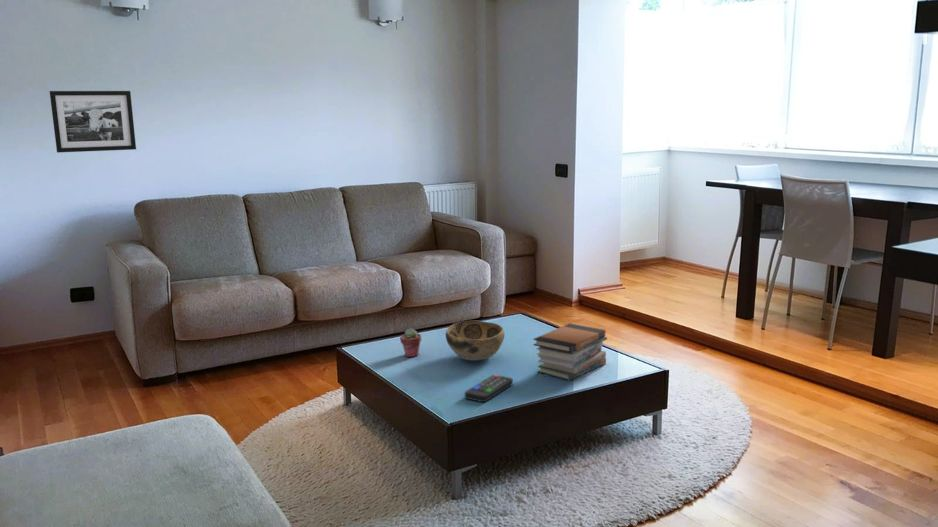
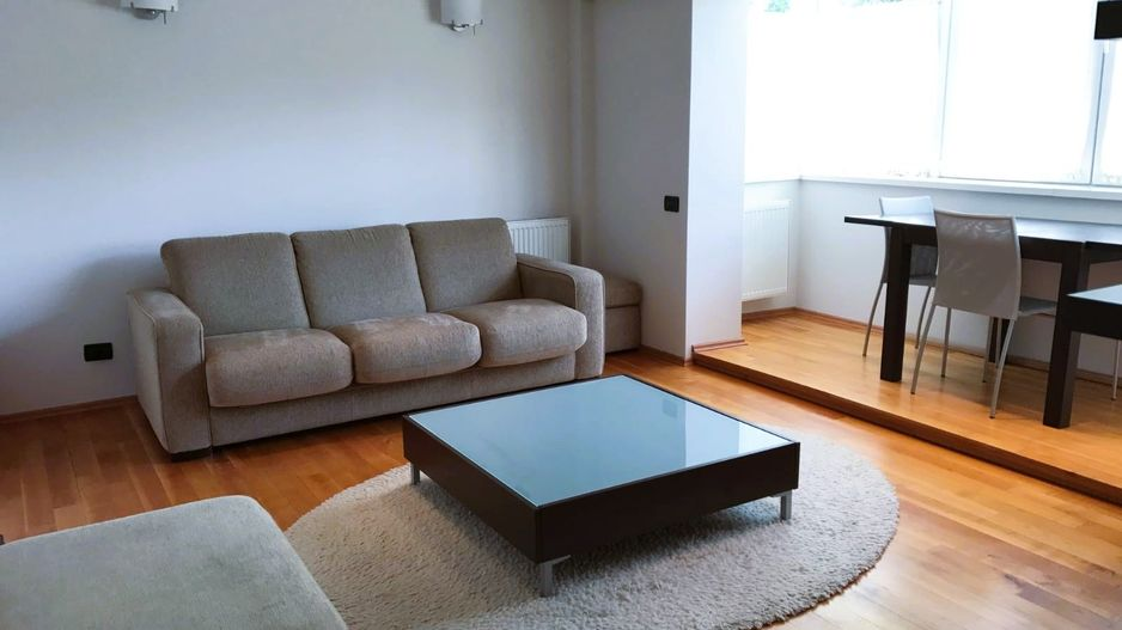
- decorative bowl [445,320,505,362]
- picture frame [49,90,137,154]
- potted succulent [399,327,422,358]
- book stack [532,322,608,381]
- remote control [464,374,514,403]
